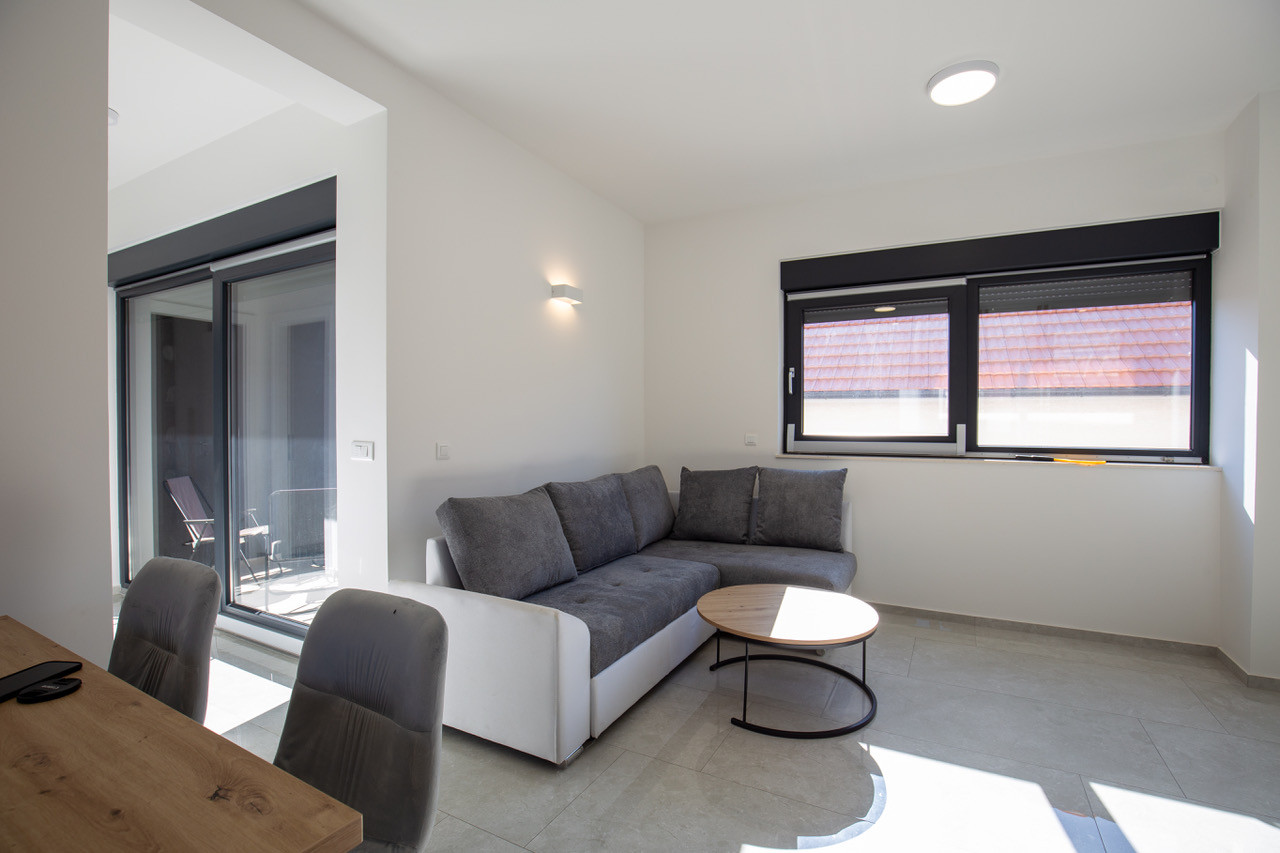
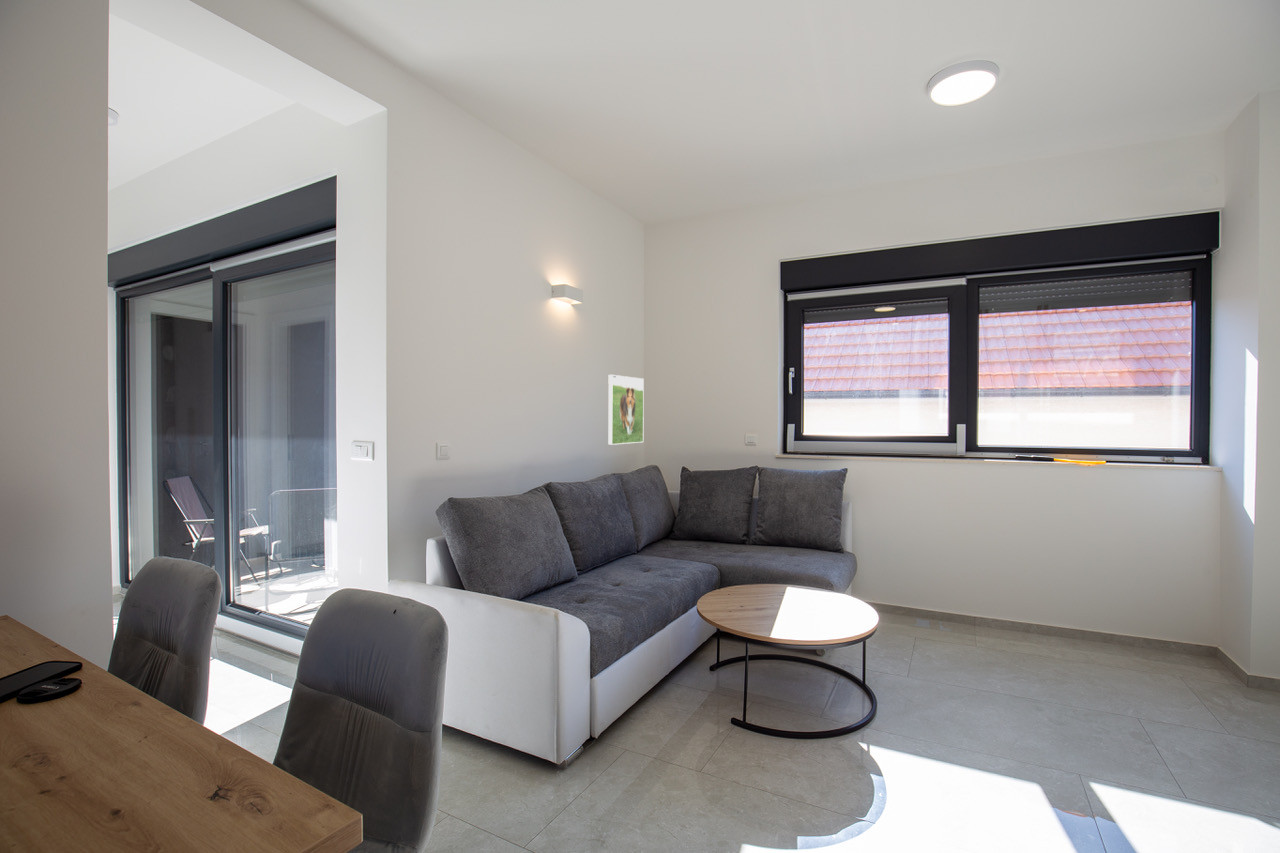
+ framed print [607,374,645,446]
